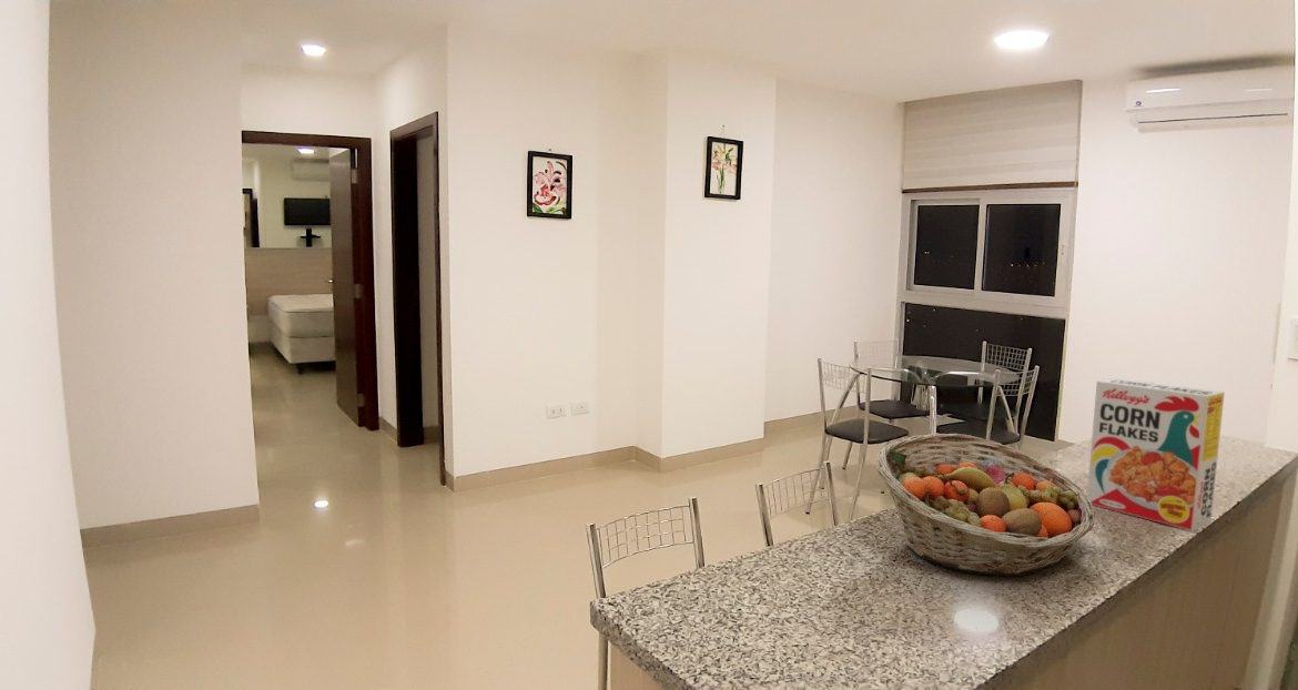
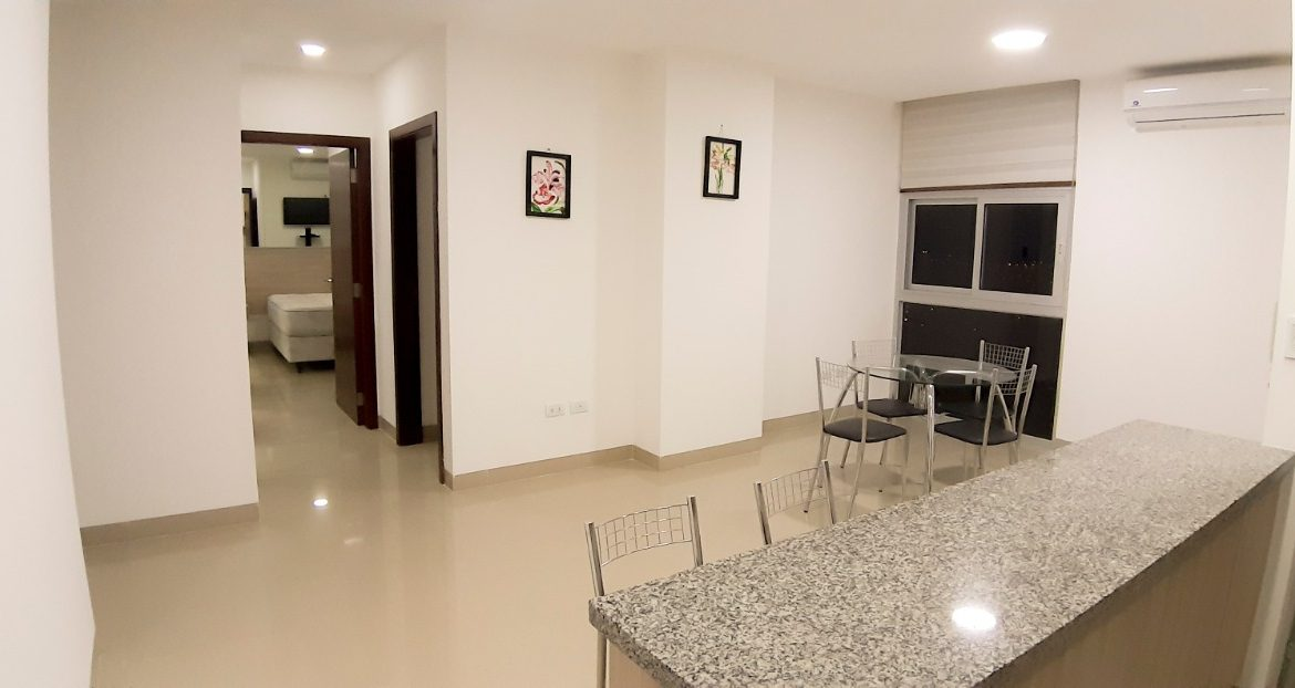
- fruit basket [875,433,1096,577]
- cereal box [1086,377,1226,532]
